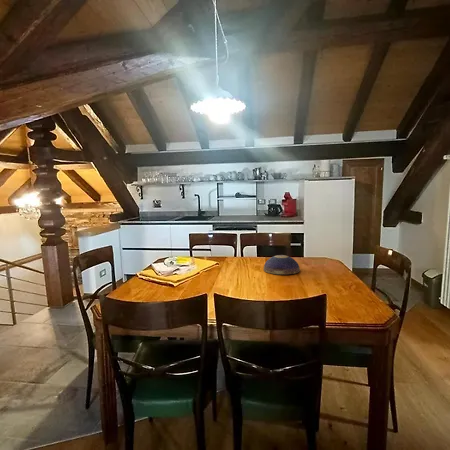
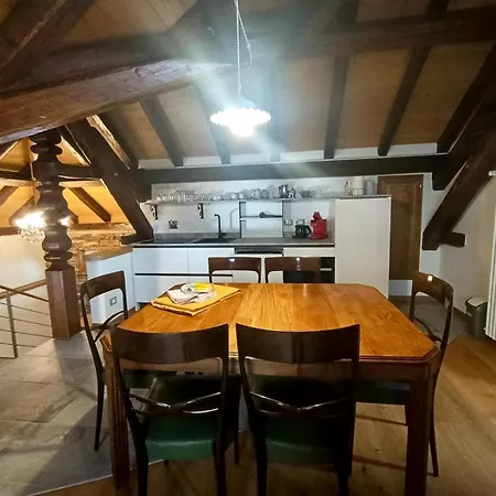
- decorative bowl [262,254,301,275]
